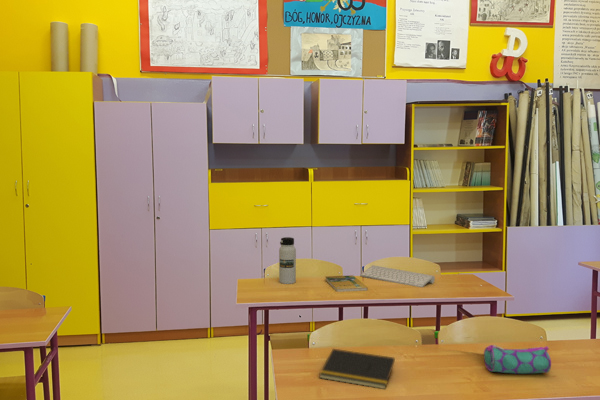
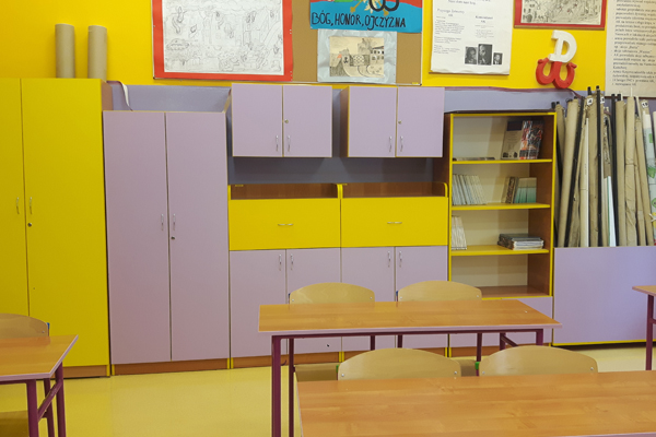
- notepad [318,348,396,390]
- water bottle [278,236,297,285]
- keyboard [359,264,436,288]
- pencil case [483,344,552,375]
- booklet [324,274,369,293]
